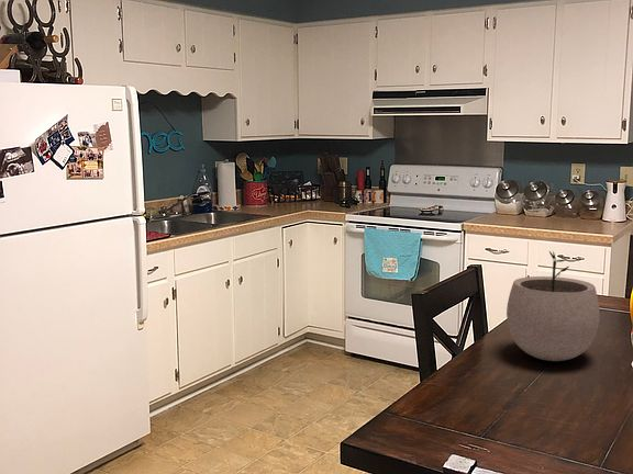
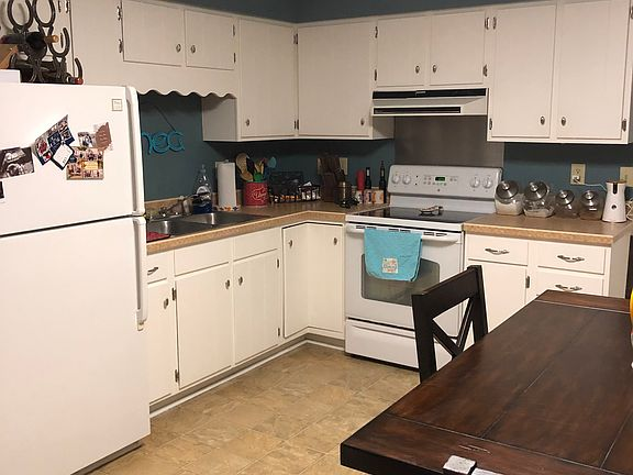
- plant pot [506,250,600,362]
